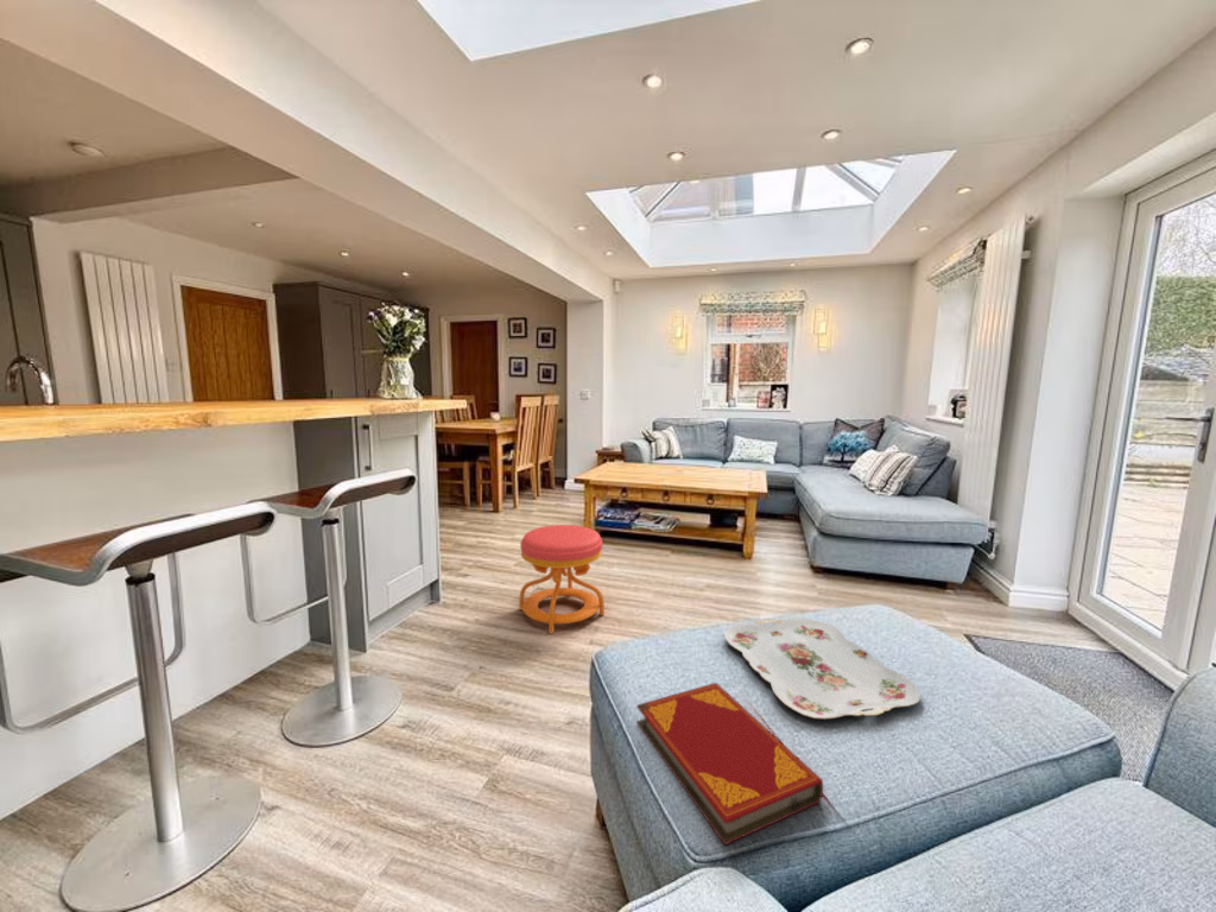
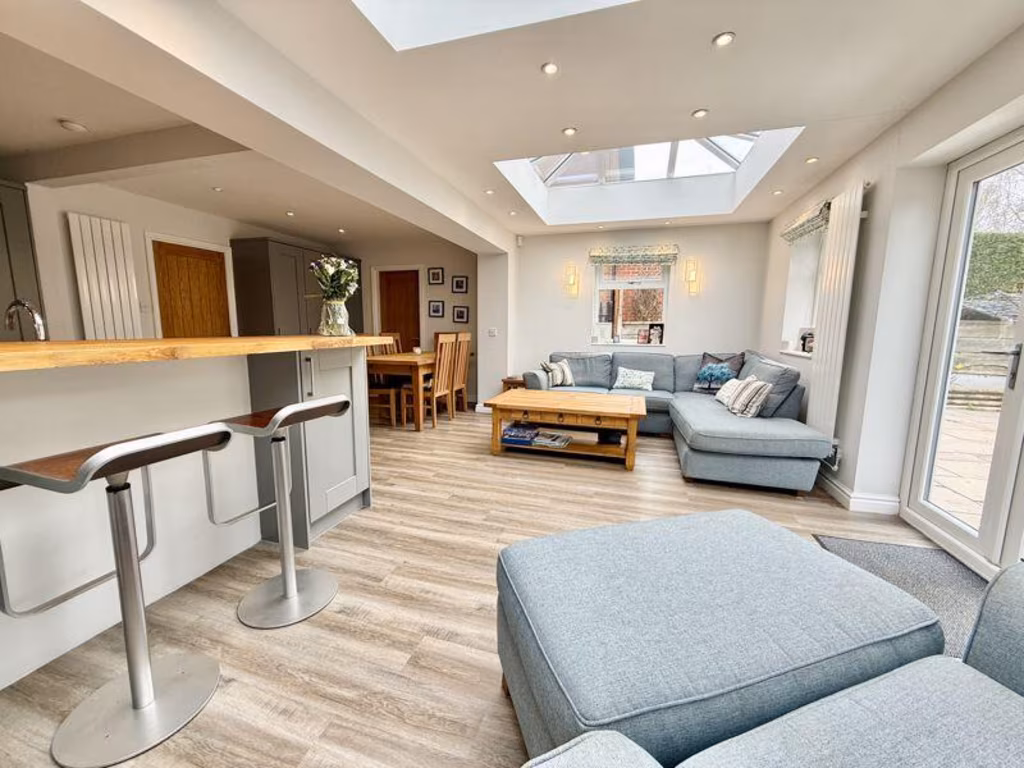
- serving tray [723,618,922,721]
- hardback book [635,682,824,846]
- stool [518,524,606,635]
